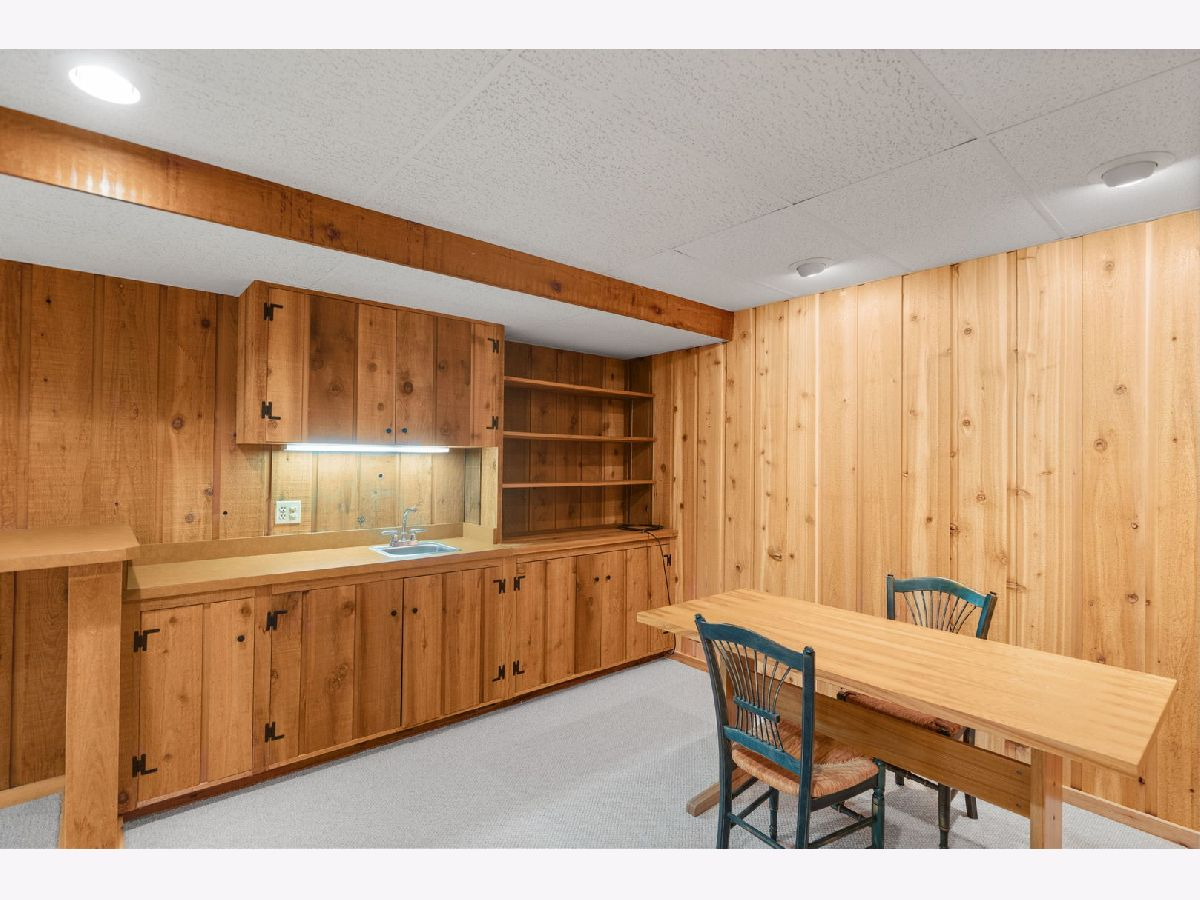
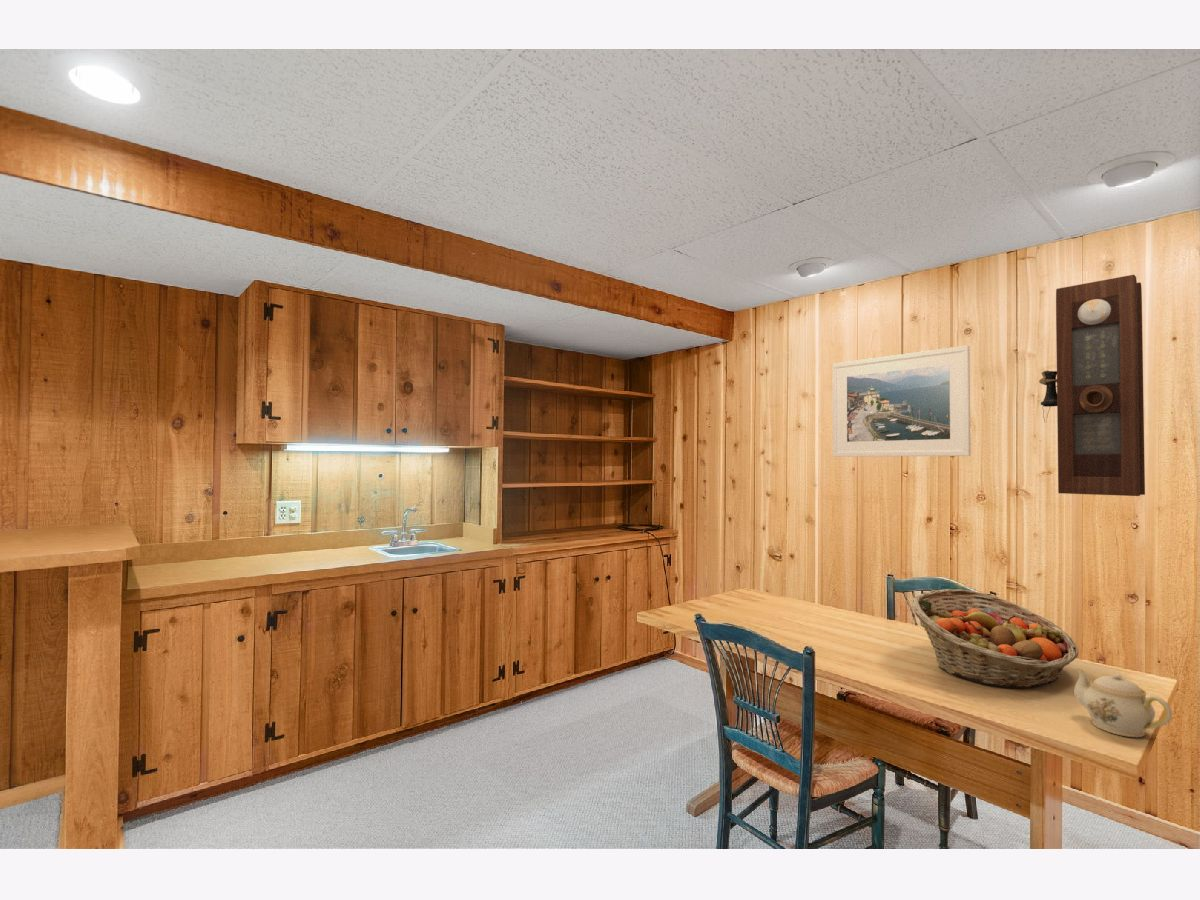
+ fruit basket [911,588,1079,689]
+ pendulum clock [1038,274,1146,497]
+ teapot [1073,667,1173,738]
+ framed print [831,345,972,458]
